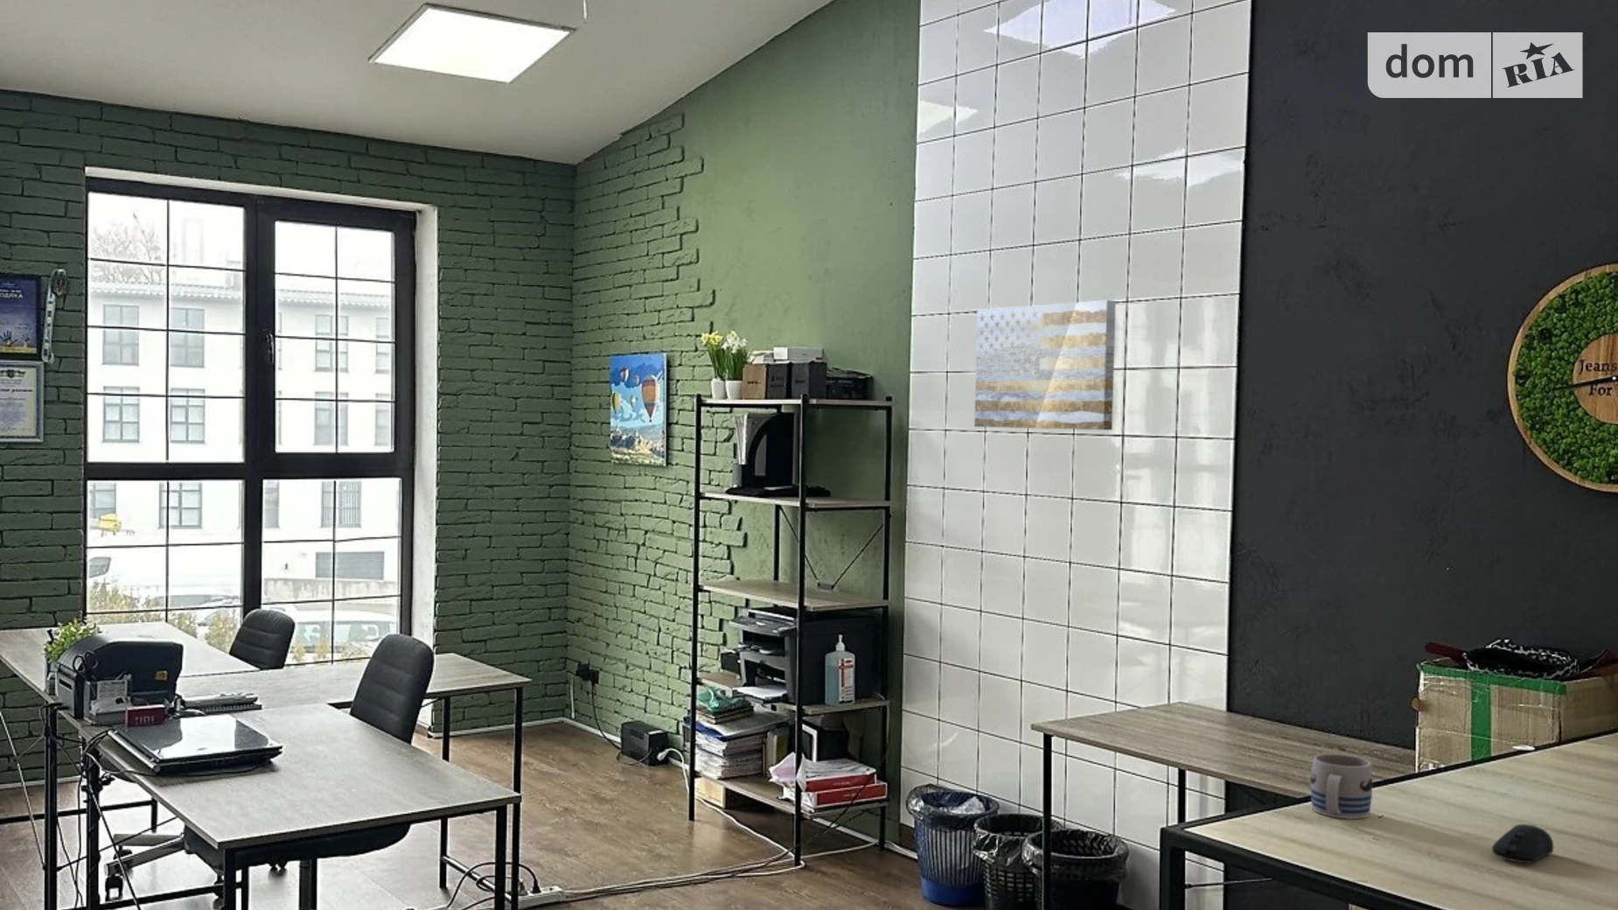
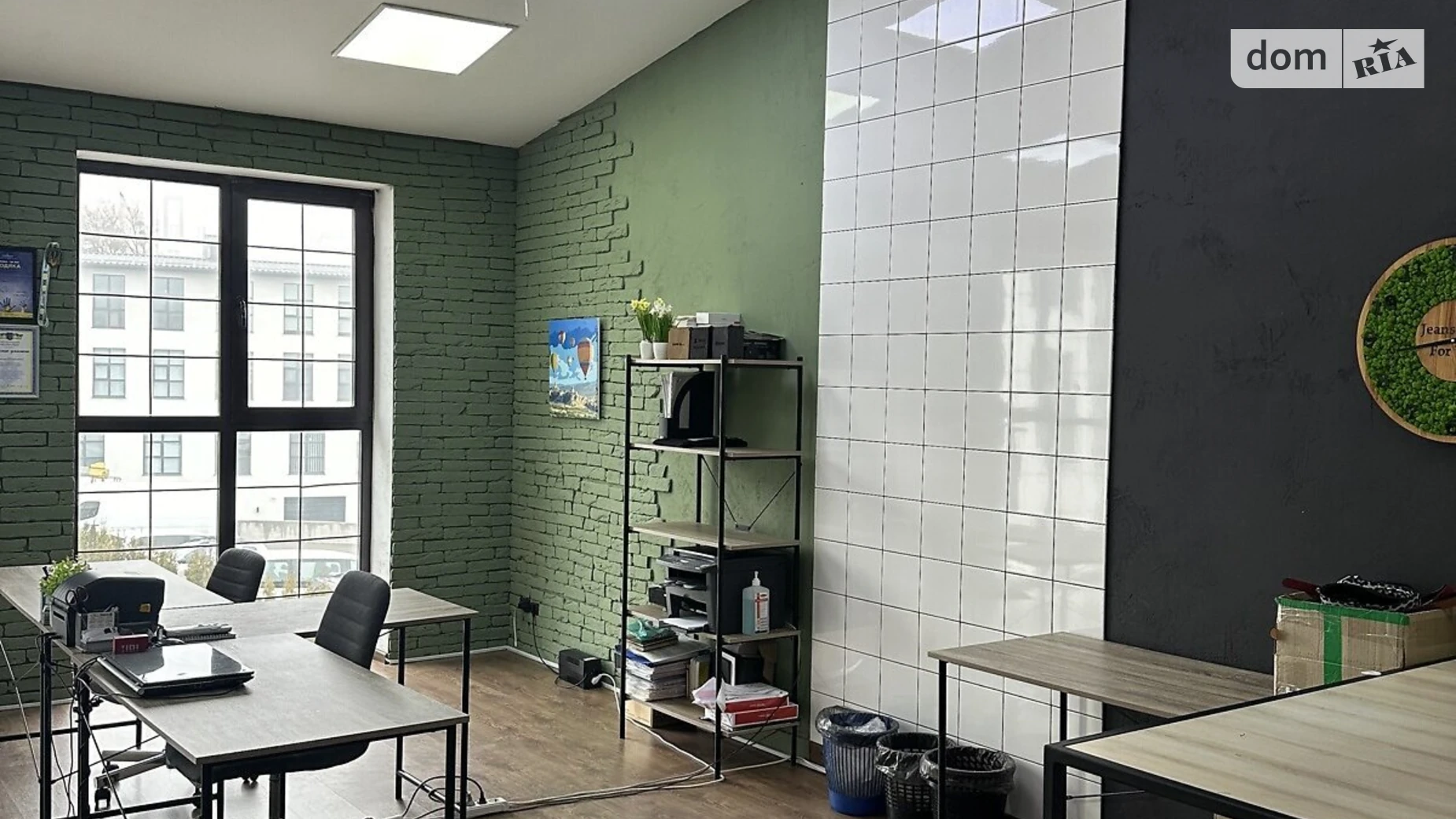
- computer mouse [1491,823,1555,864]
- wall art [973,299,1117,430]
- mug [1310,753,1374,820]
